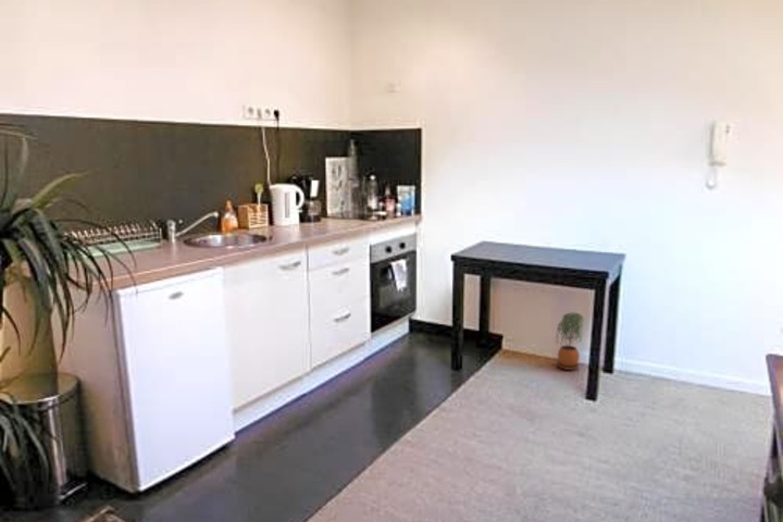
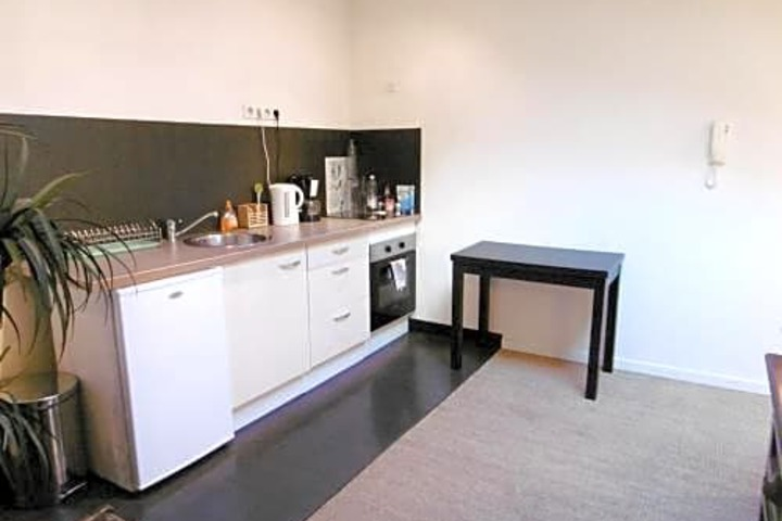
- potted plant [554,311,584,371]
